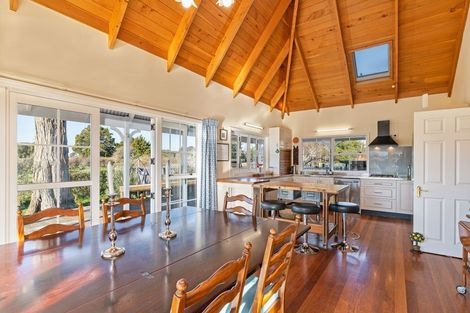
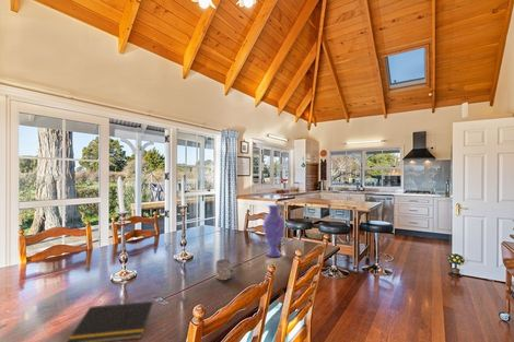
+ mug [214,258,234,281]
+ vase [262,204,285,258]
+ notepad [67,300,153,342]
